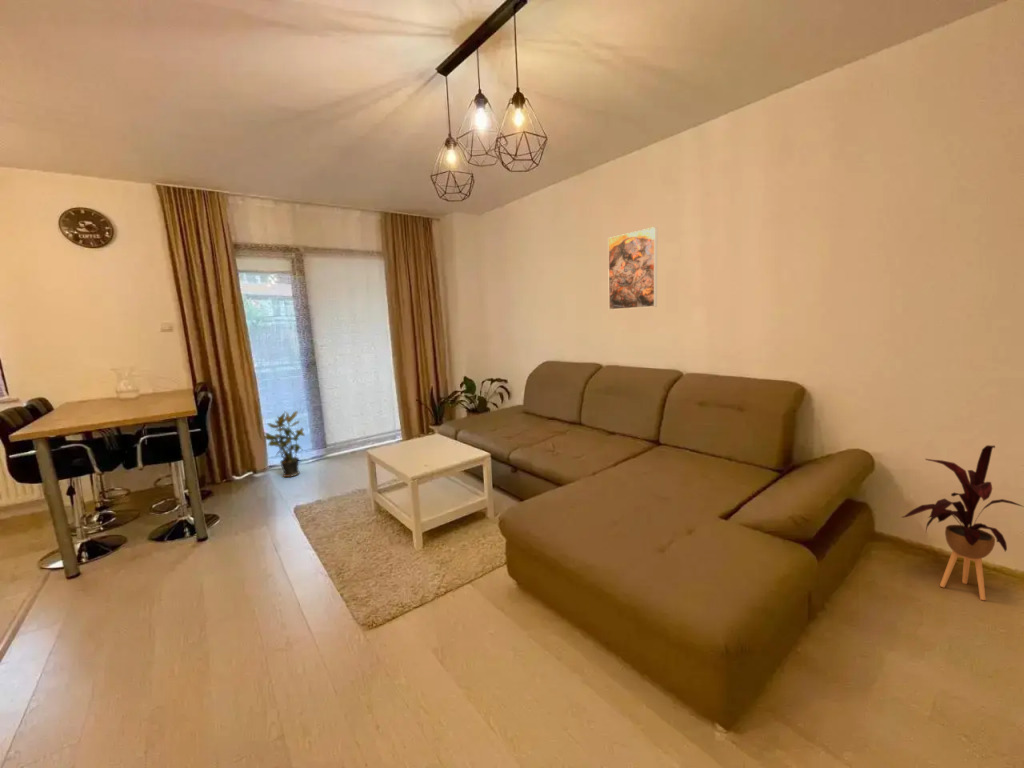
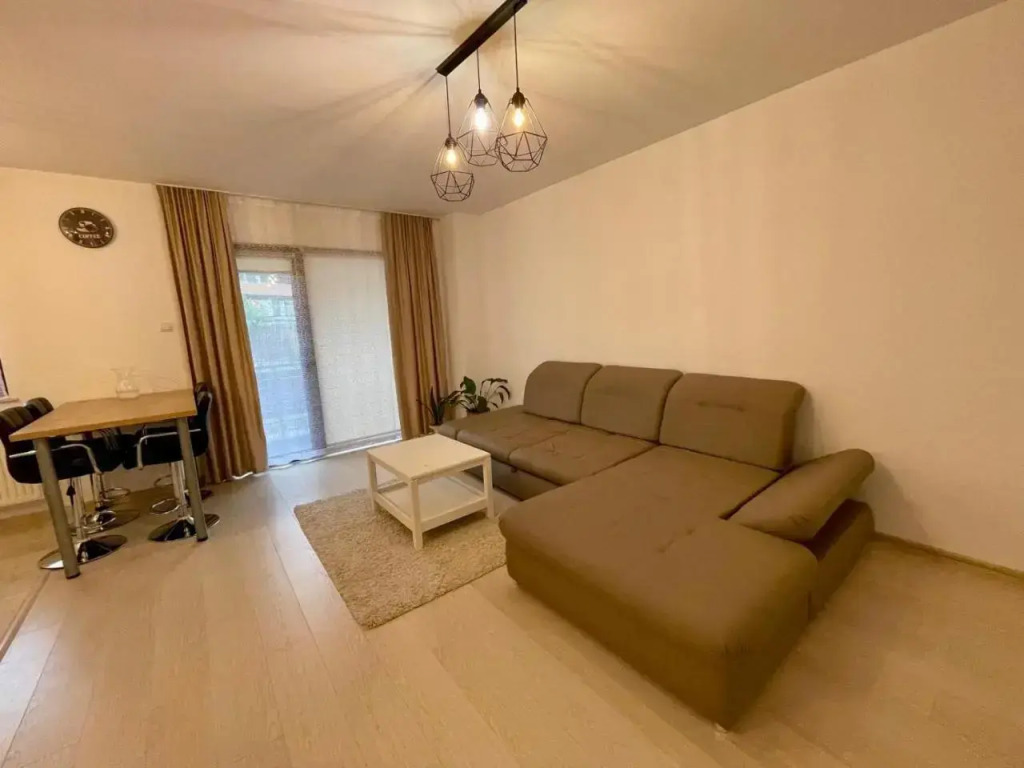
- potted plant [263,410,306,478]
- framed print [607,226,658,311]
- house plant [902,444,1024,601]
